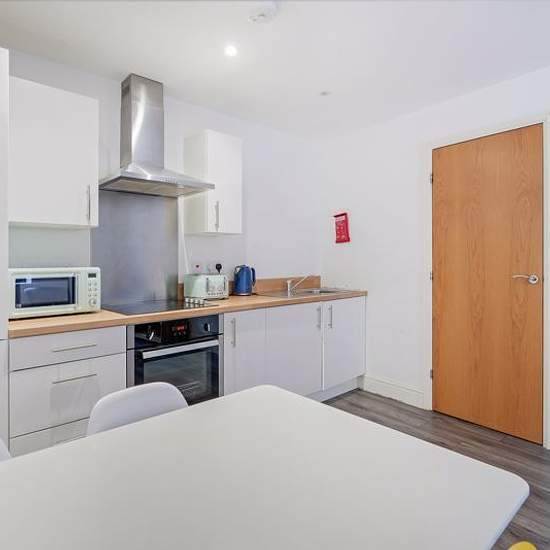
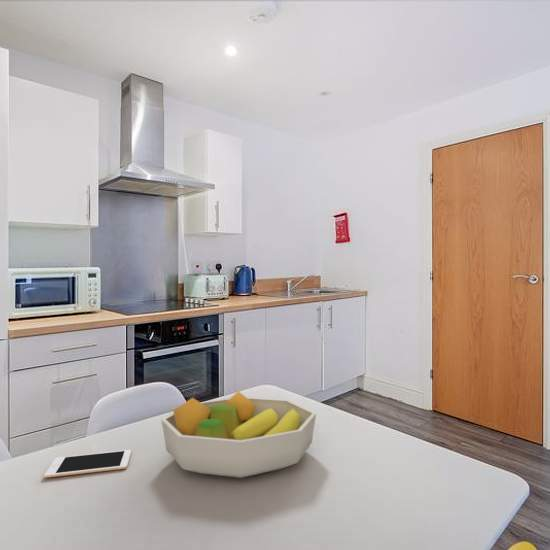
+ cell phone [43,449,132,479]
+ fruit bowl [160,390,317,479]
